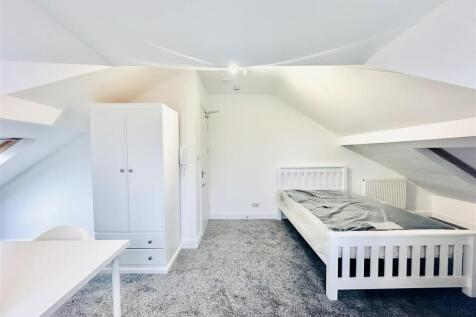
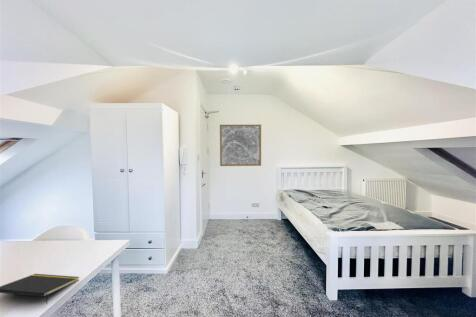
+ notepad [0,273,80,305]
+ wall art [219,124,262,167]
